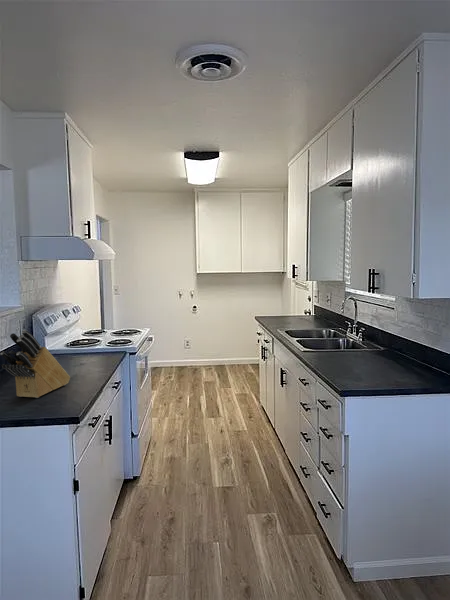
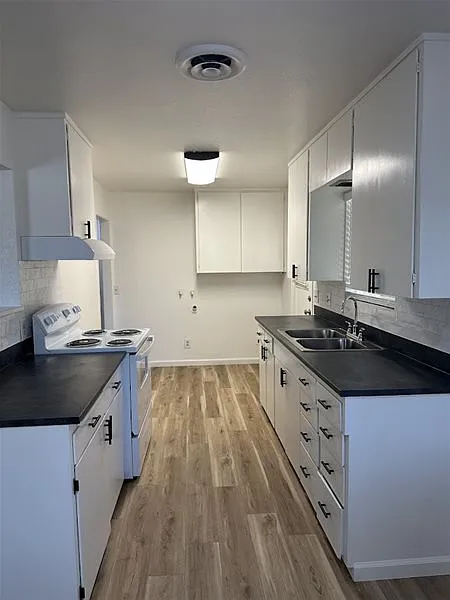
- knife block [0,329,71,399]
